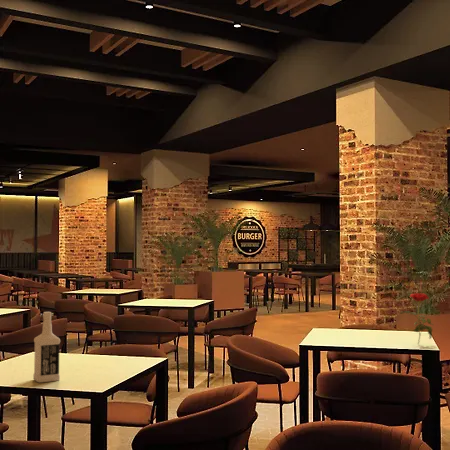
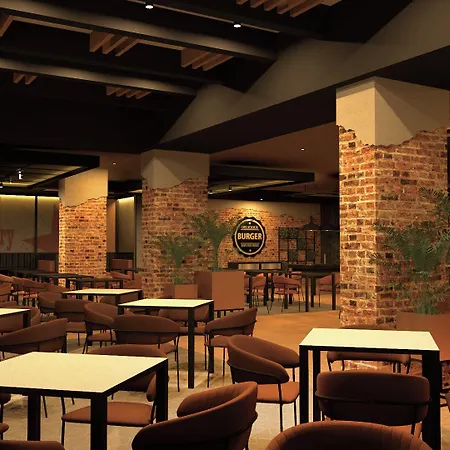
- vodka [32,311,61,383]
- flower [399,292,435,345]
